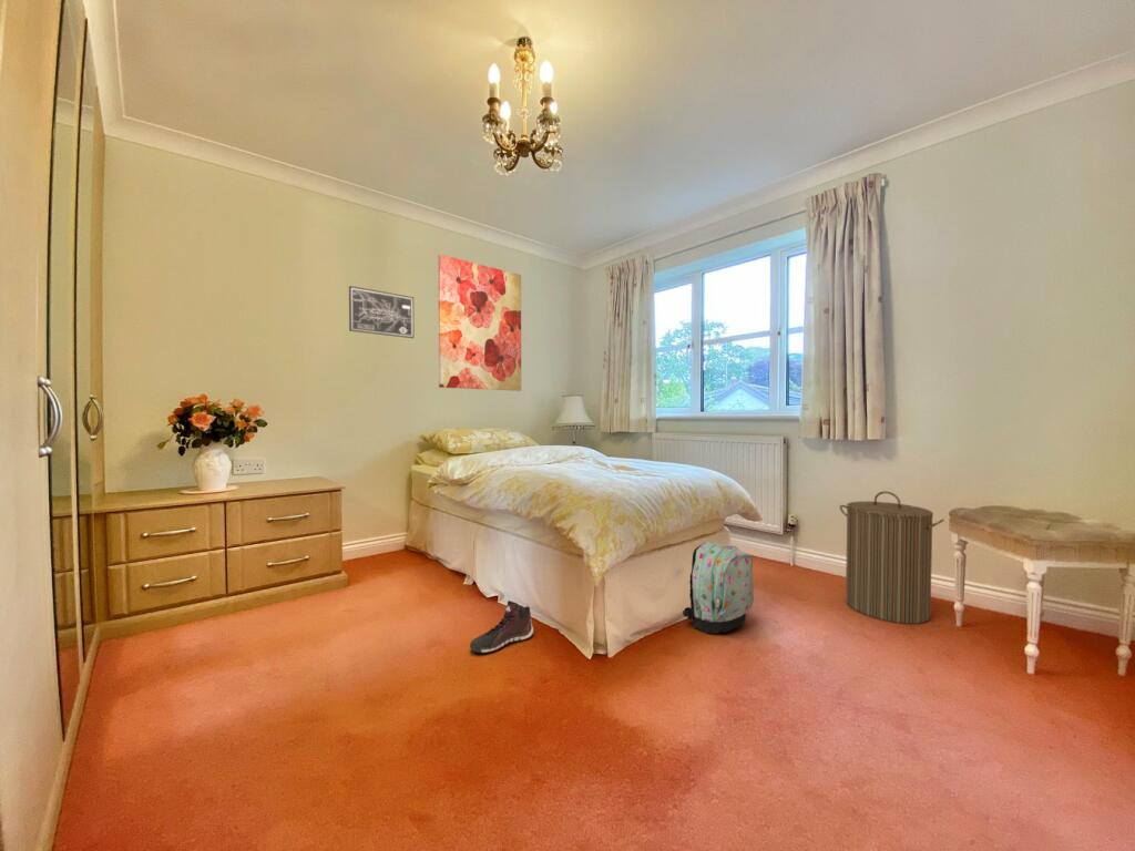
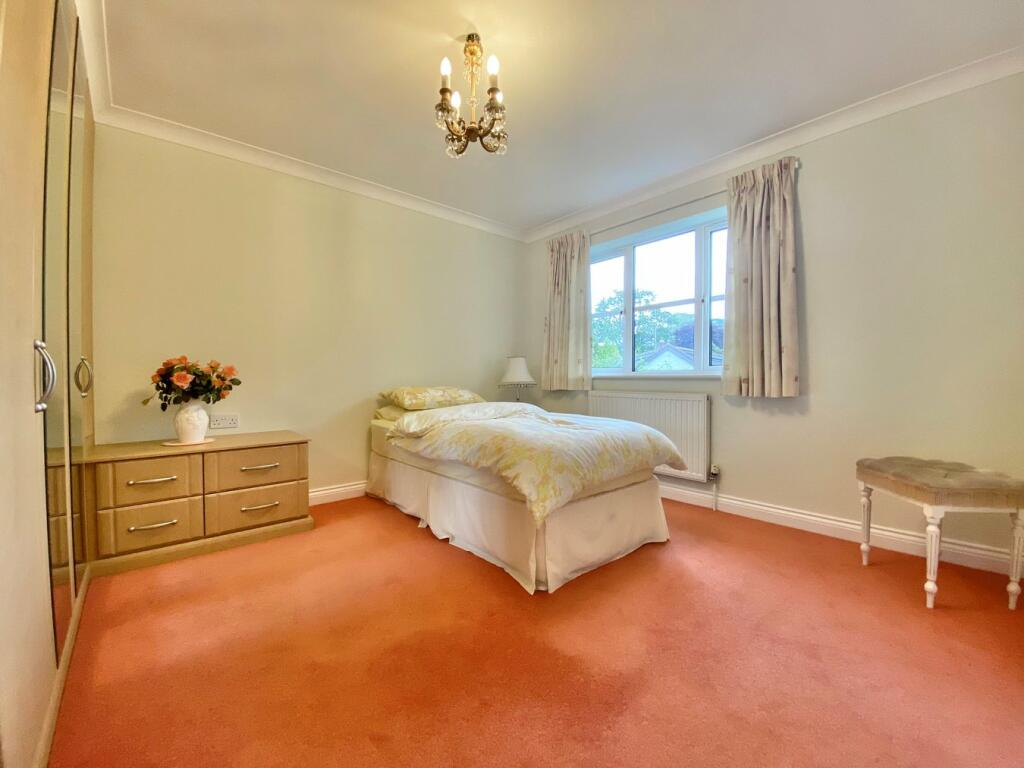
- sneaker [469,599,534,654]
- wall art [348,285,416,339]
- laundry hamper [839,490,945,625]
- backpack [682,541,755,635]
- wall art [437,254,522,392]
